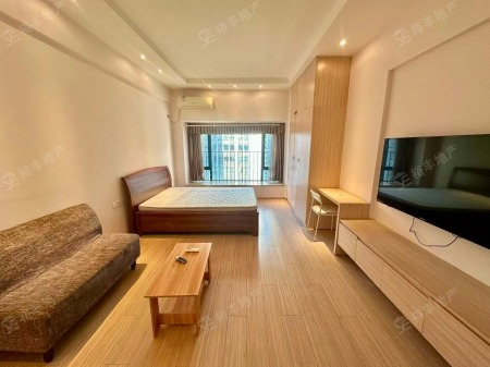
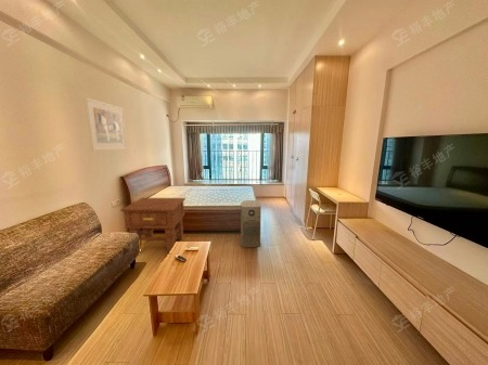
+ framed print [84,96,128,152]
+ air purifier [240,199,262,248]
+ side table [119,197,187,255]
